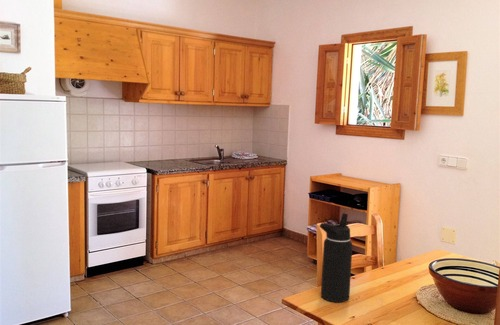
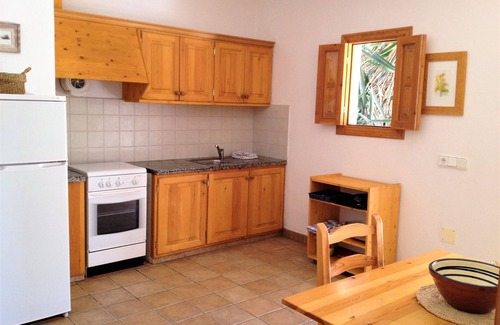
- water bottle [319,212,353,303]
